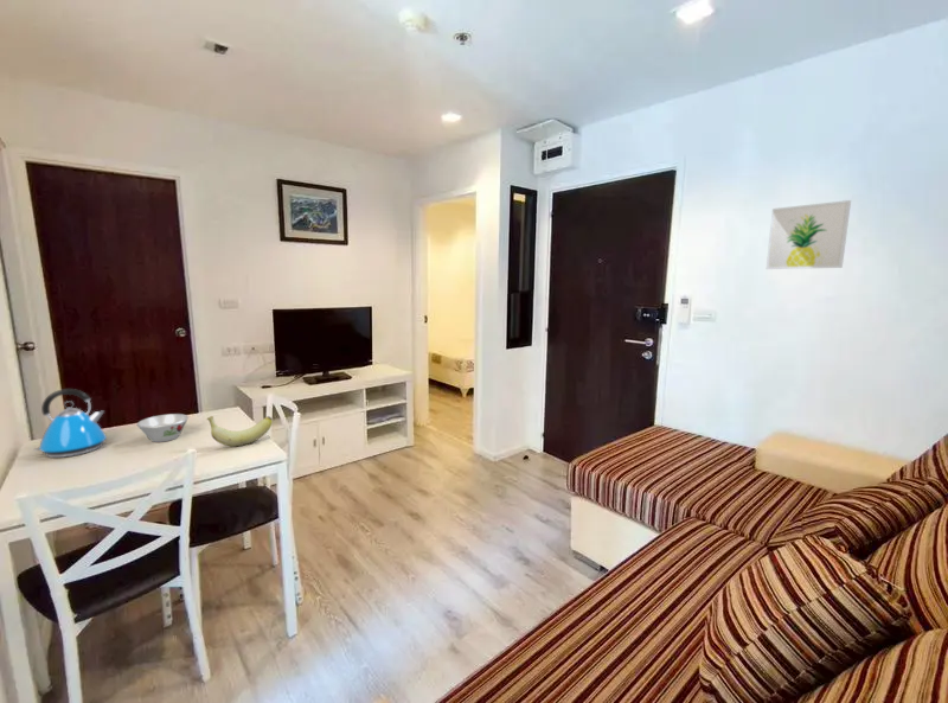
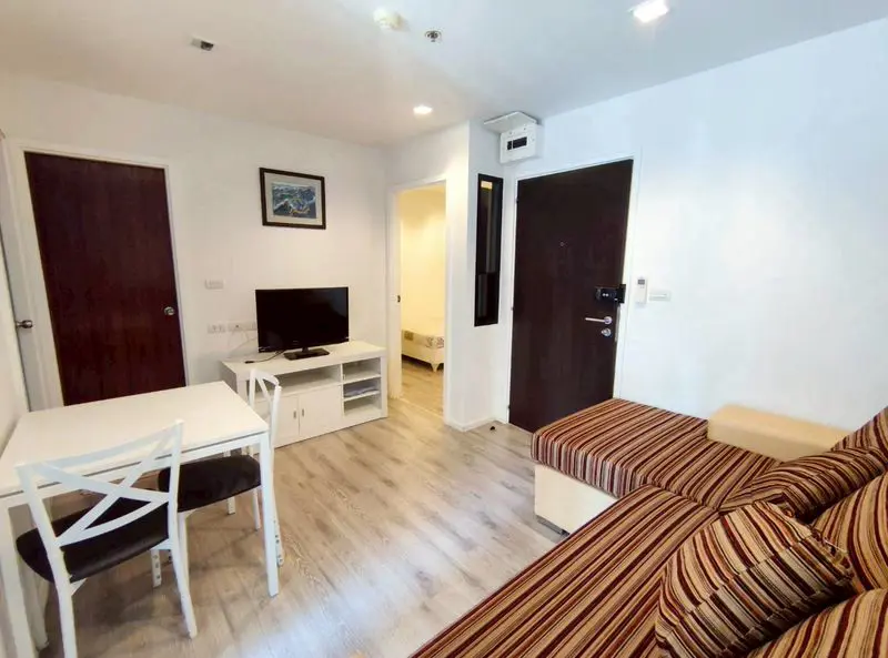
- banana [205,415,274,447]
- bowl [136,413,190,443]
- kettle [32,388,108,459]
- wall art [766,199,852,270]
